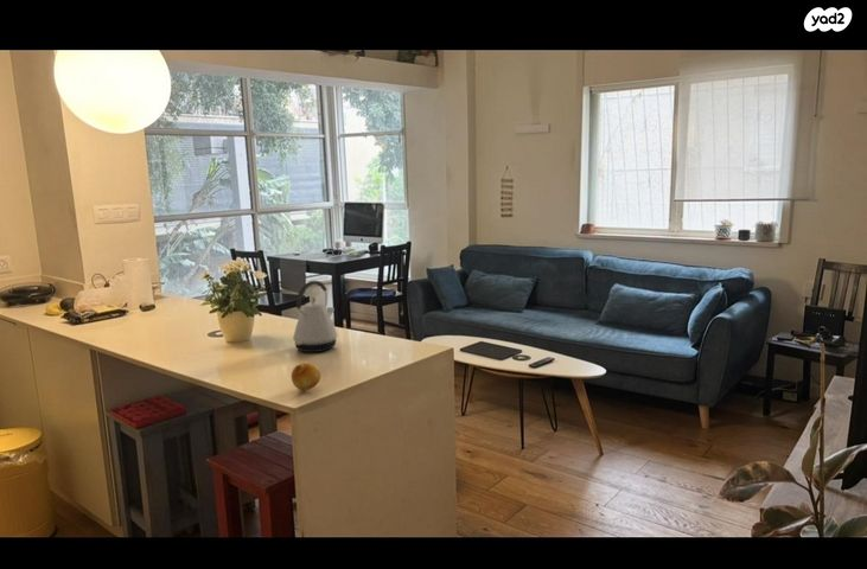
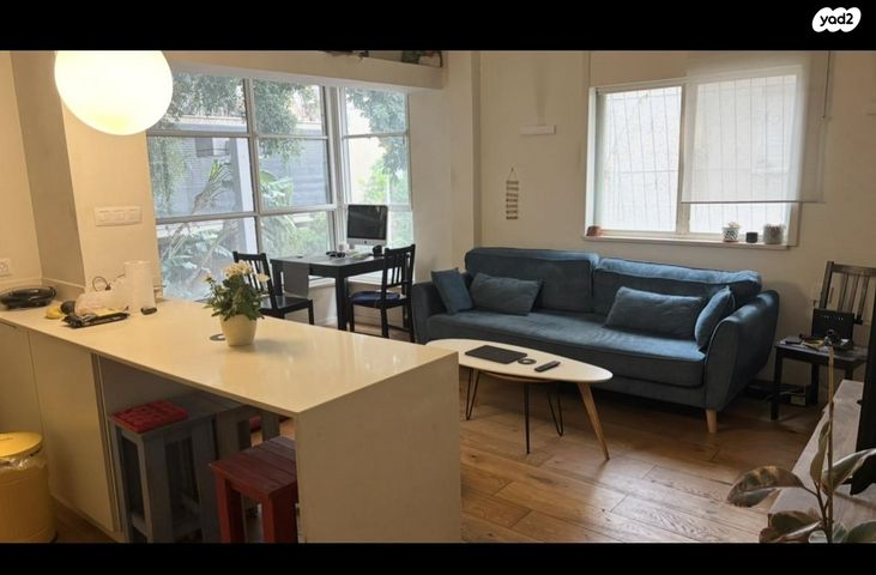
- kettle [292,280,339,353]
- fruit [291,362,321,391]
